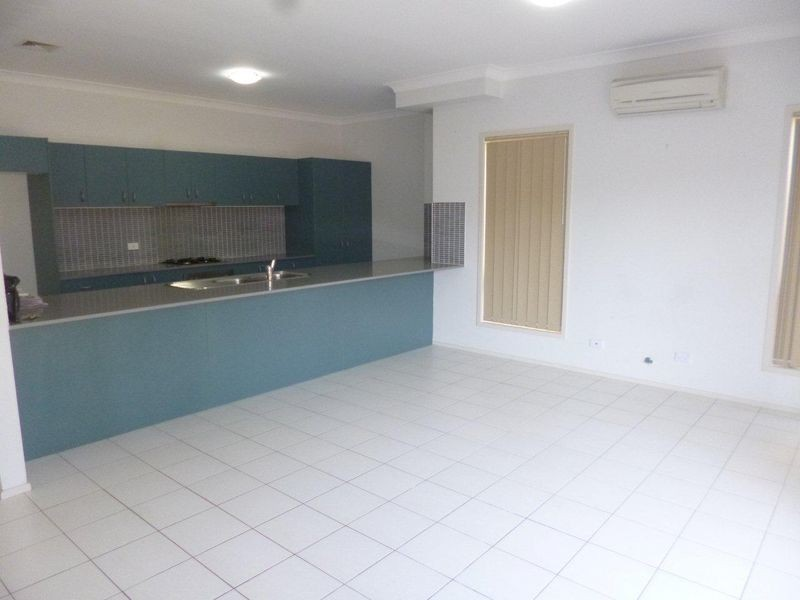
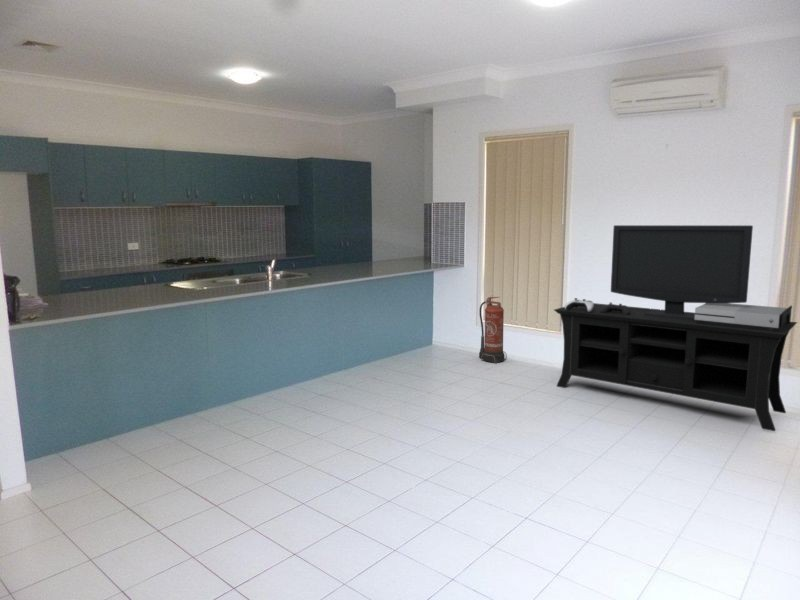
+ fire extinguisher [478,296,508,364]
+ media console [553,224,798,432]
